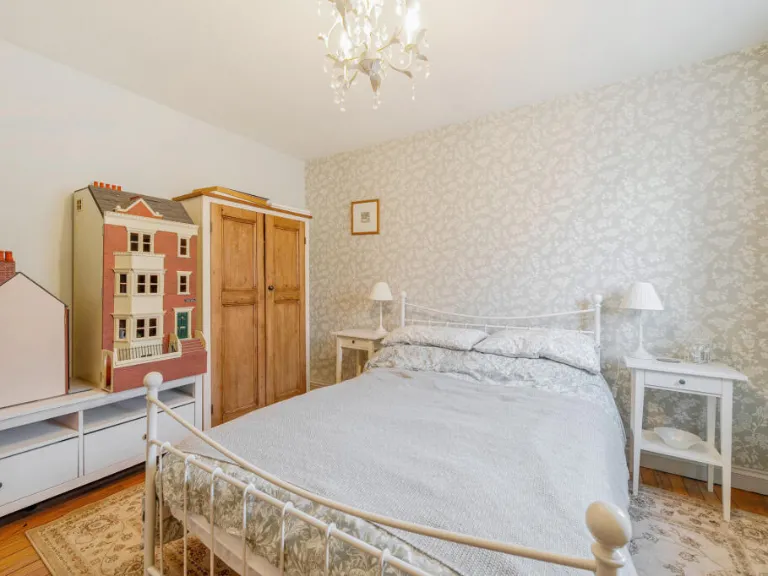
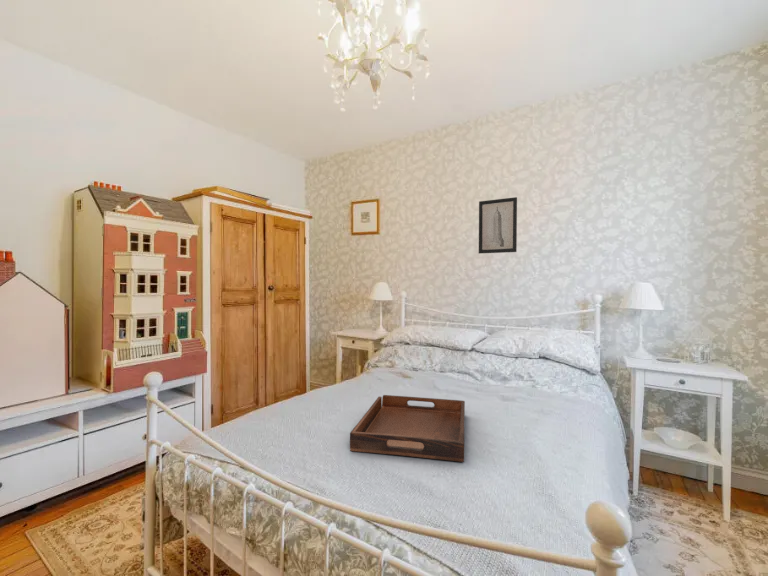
+ wall art [478,196,518,254]
+ serving tray [349,394,466,463]
